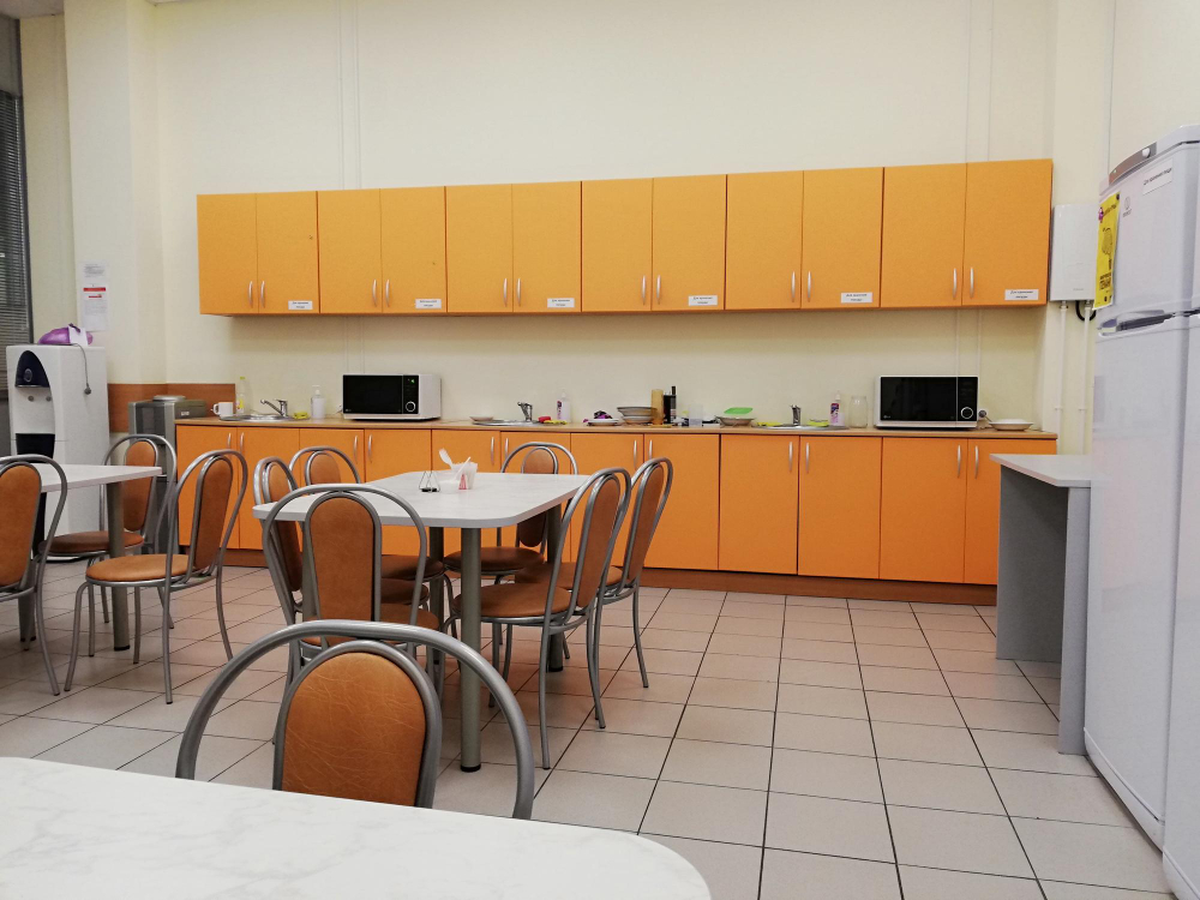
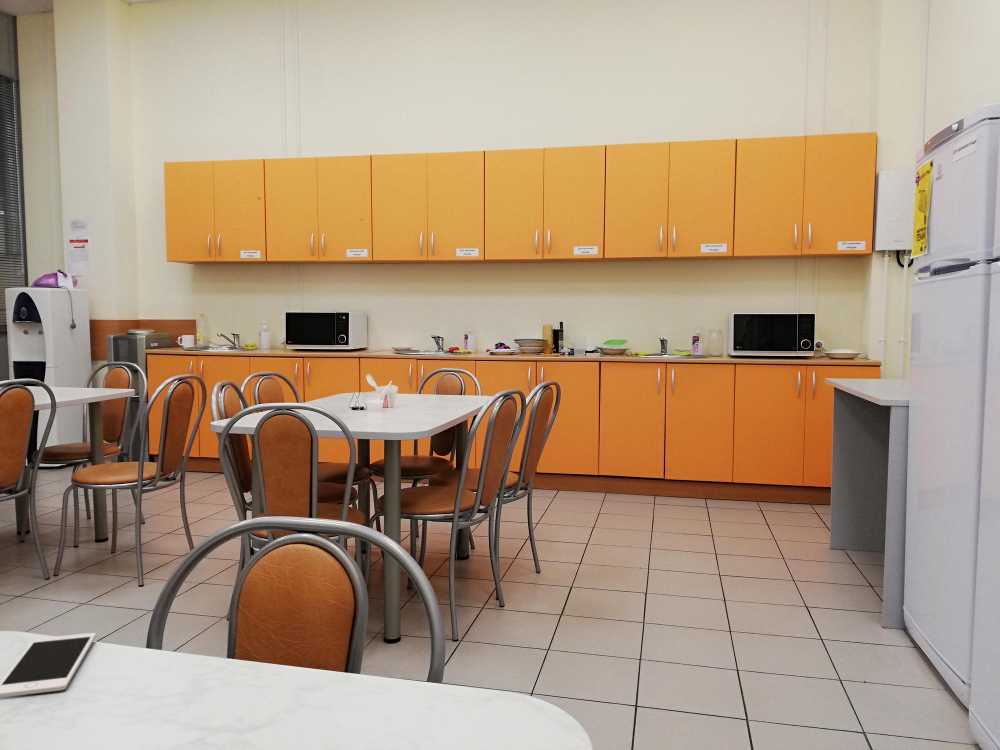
+ cell phone [0,632,97,699]
